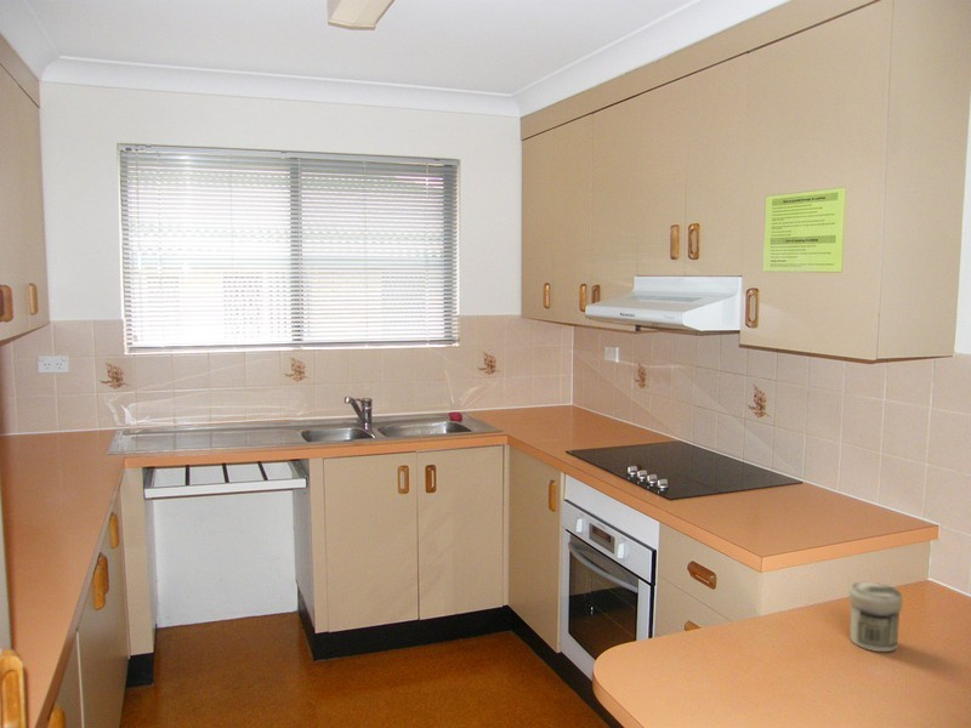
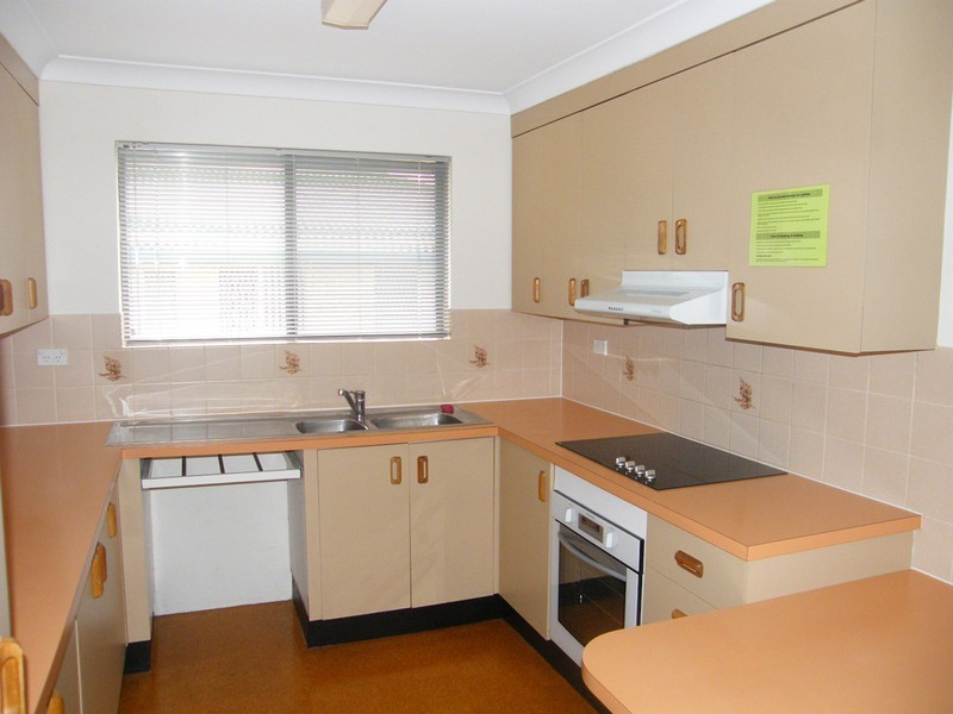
- jar [848,581,904,653]
